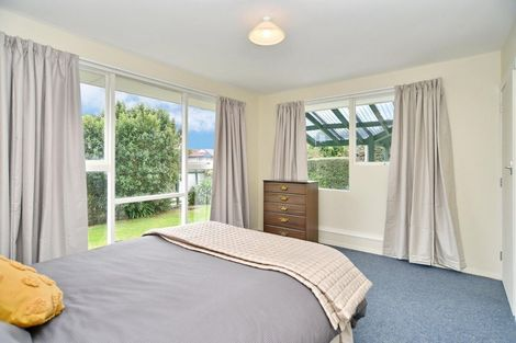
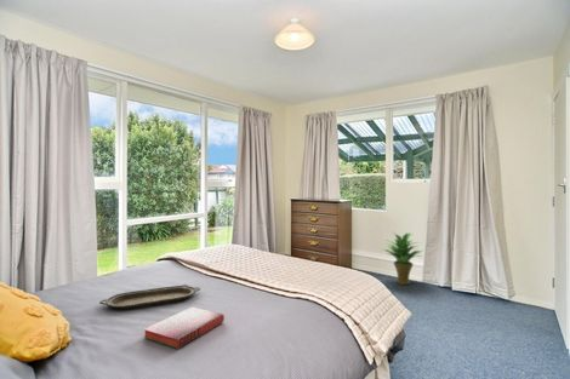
+ hardback book [142,306,226,350]
+ potted plant [383,230,423,286]
+ serving tray [98,283,201,310]
